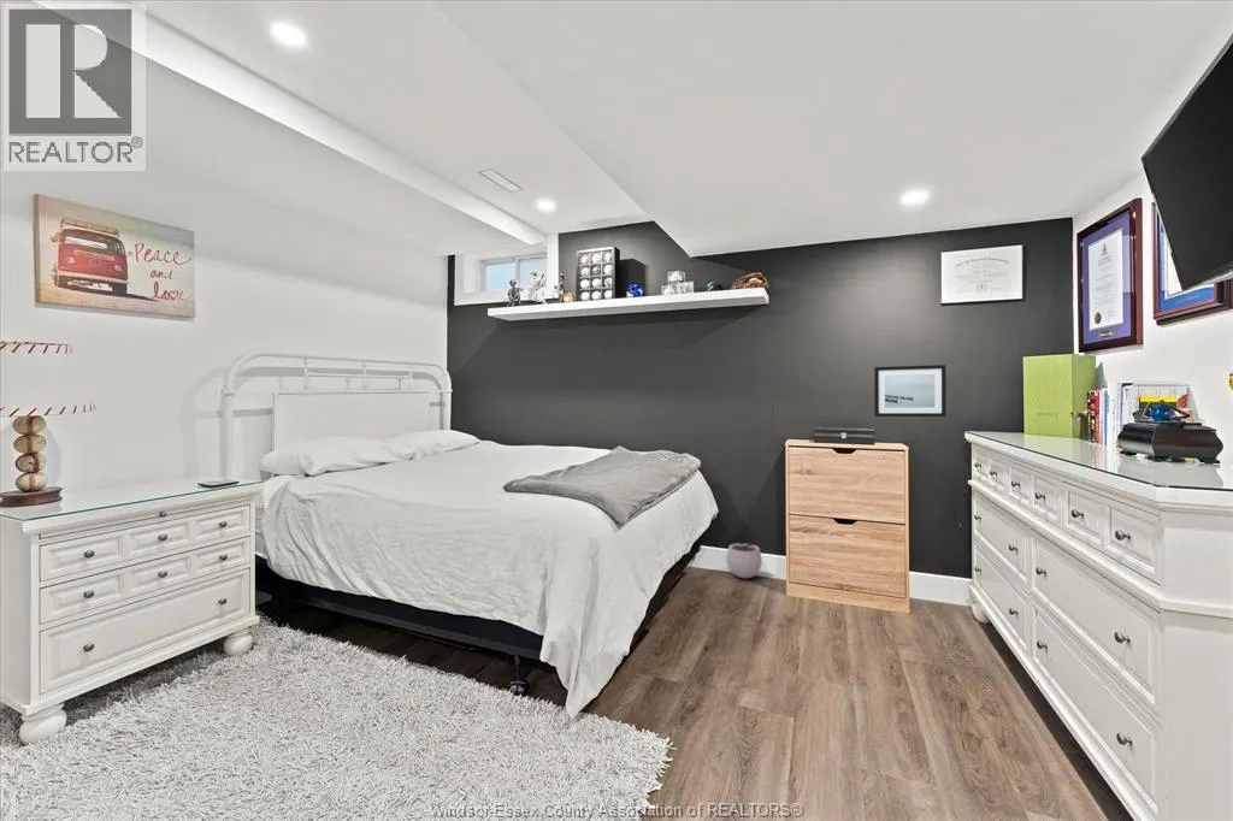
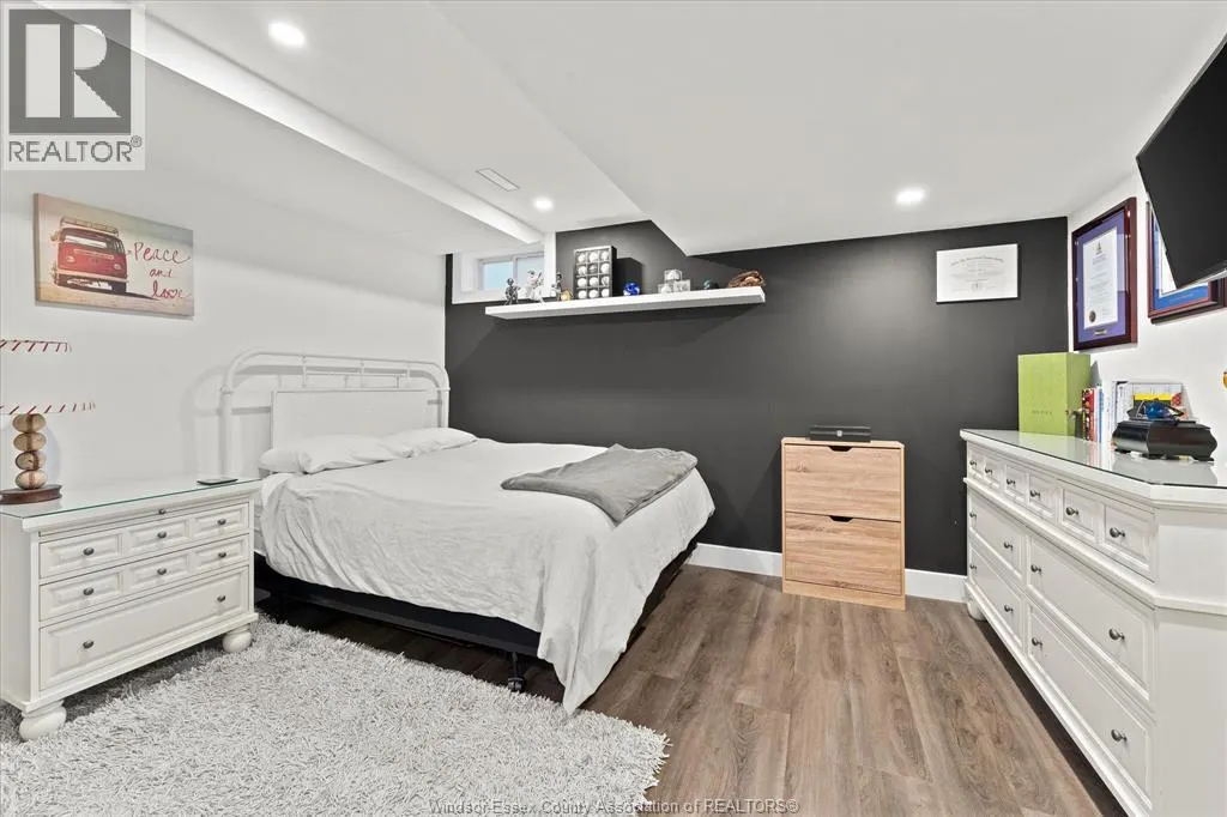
- plant pot [726,534,763,579]
- wall art [873,364,948,418]
